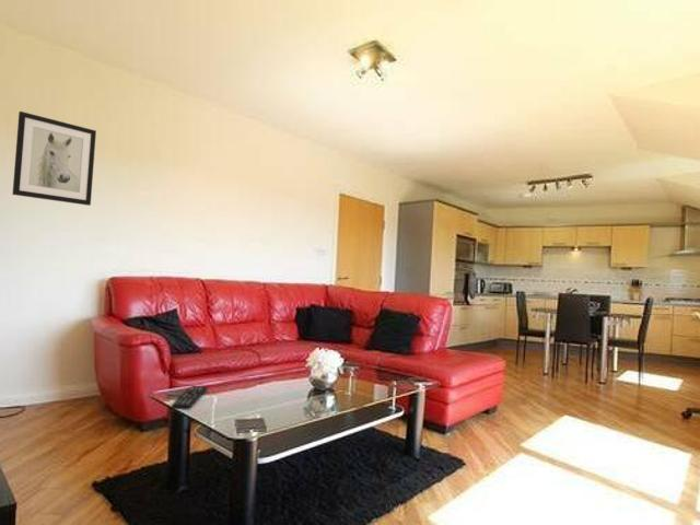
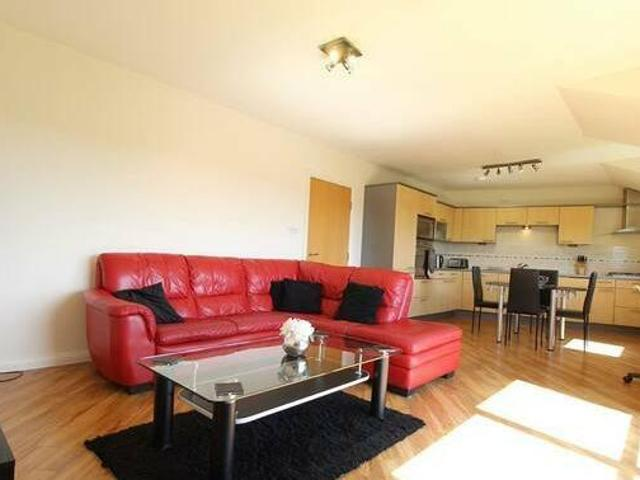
- wall art [11,110,97,207]
- remote control [171,385,209,410]
